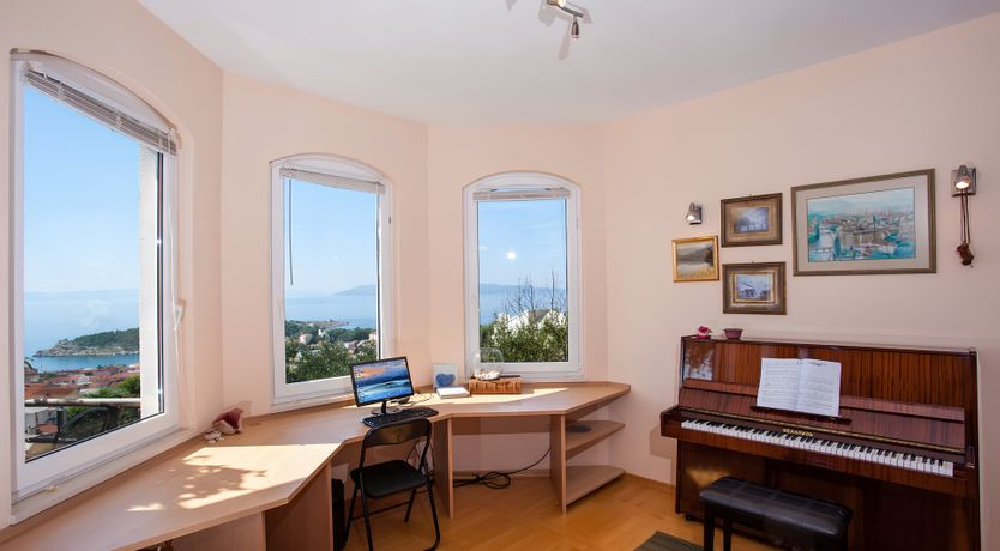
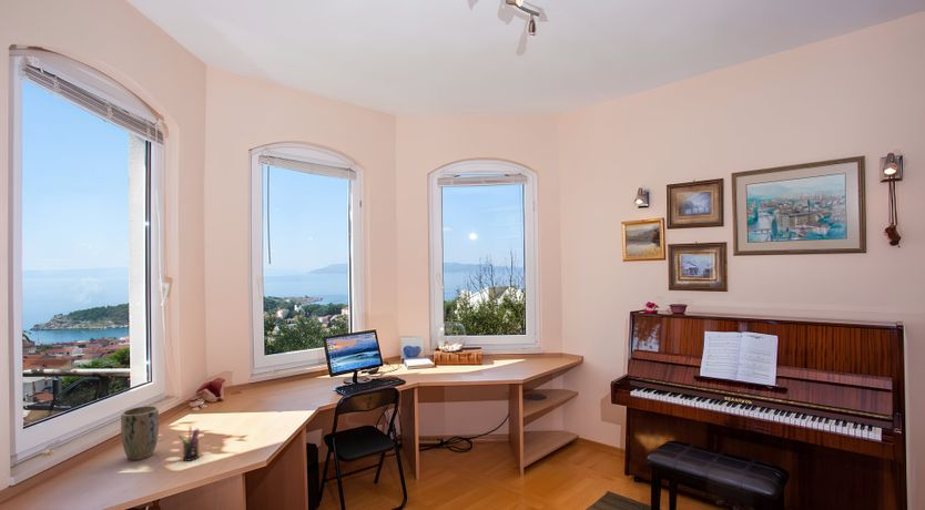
+ plant pot [120,405,160,461]
+ pen holder [177,426,201,462]
